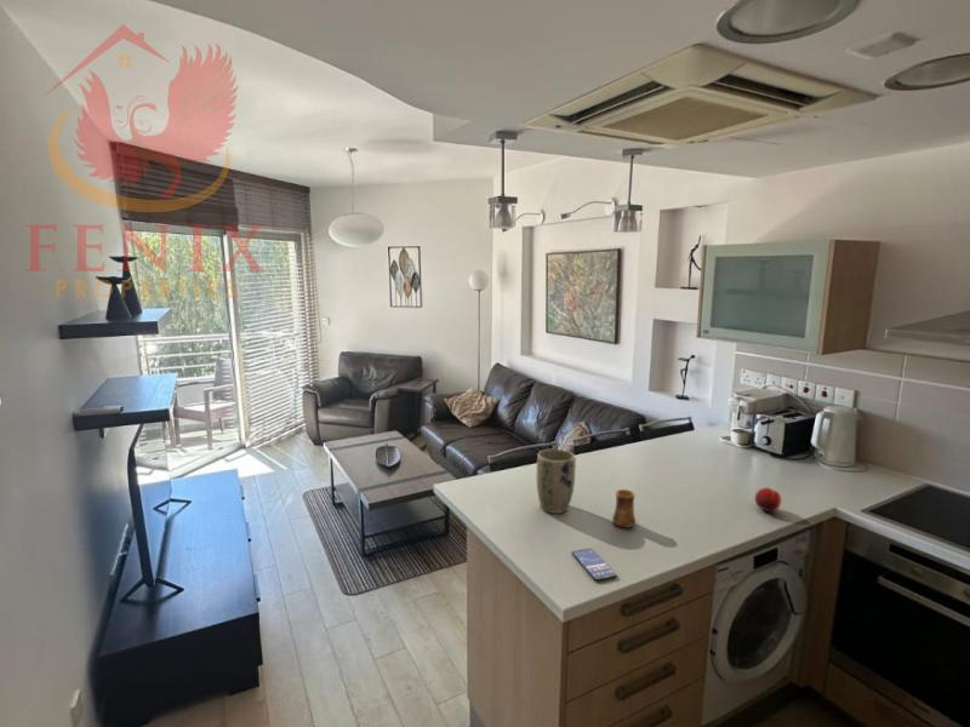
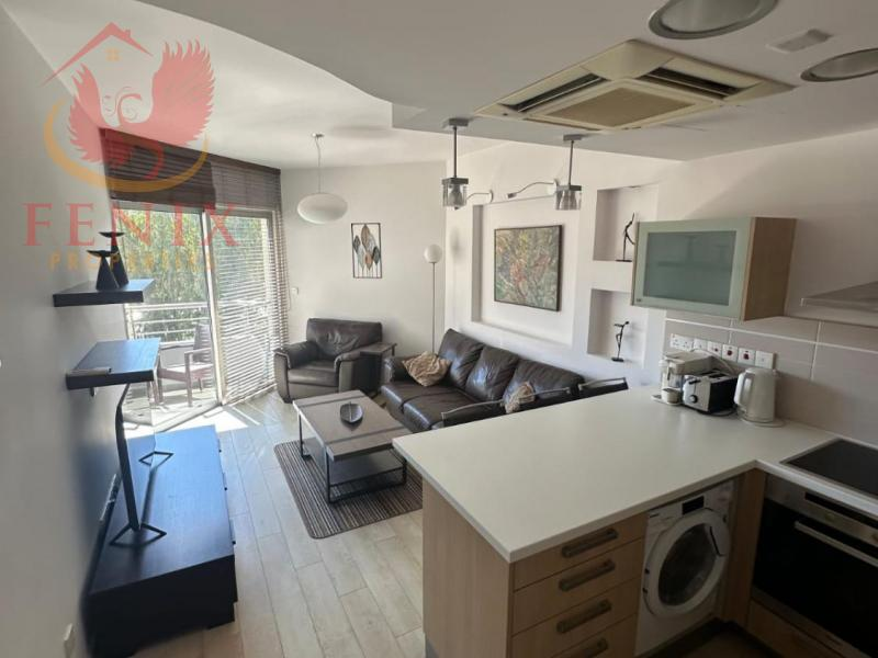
- cup [611,488,637,529]
- plant pot [536,448,577,515]
- smartphone [571,546,618,582]
- fruit [754,486,782,514]
